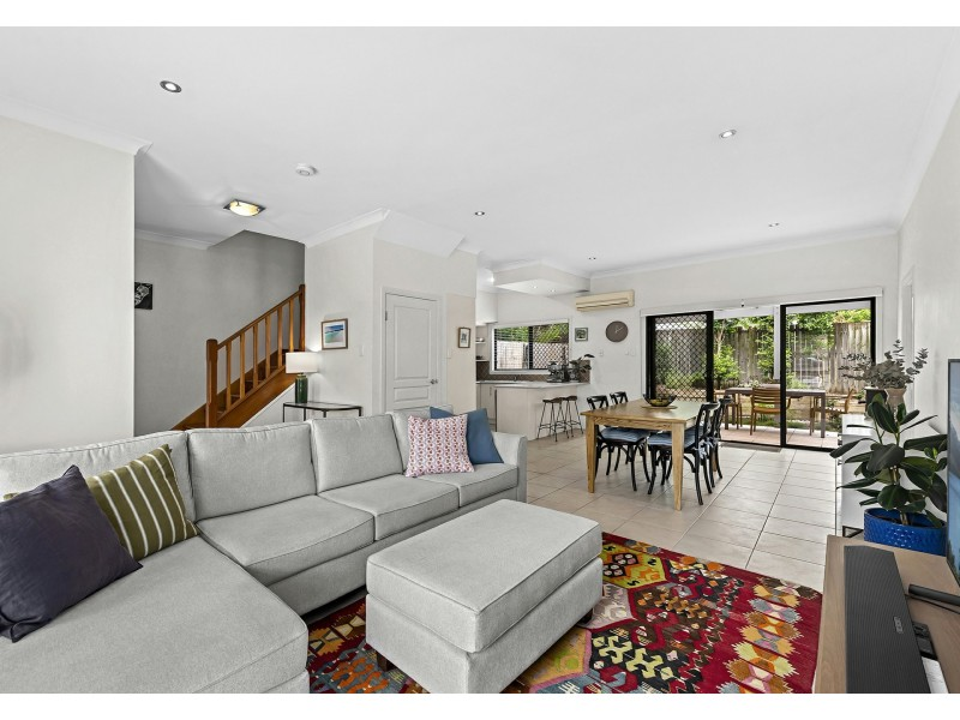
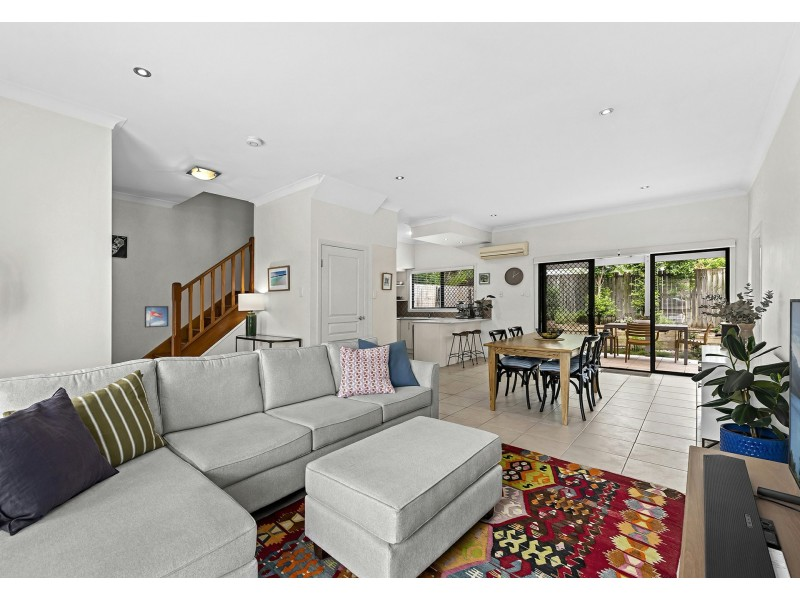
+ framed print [144,305,170,328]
